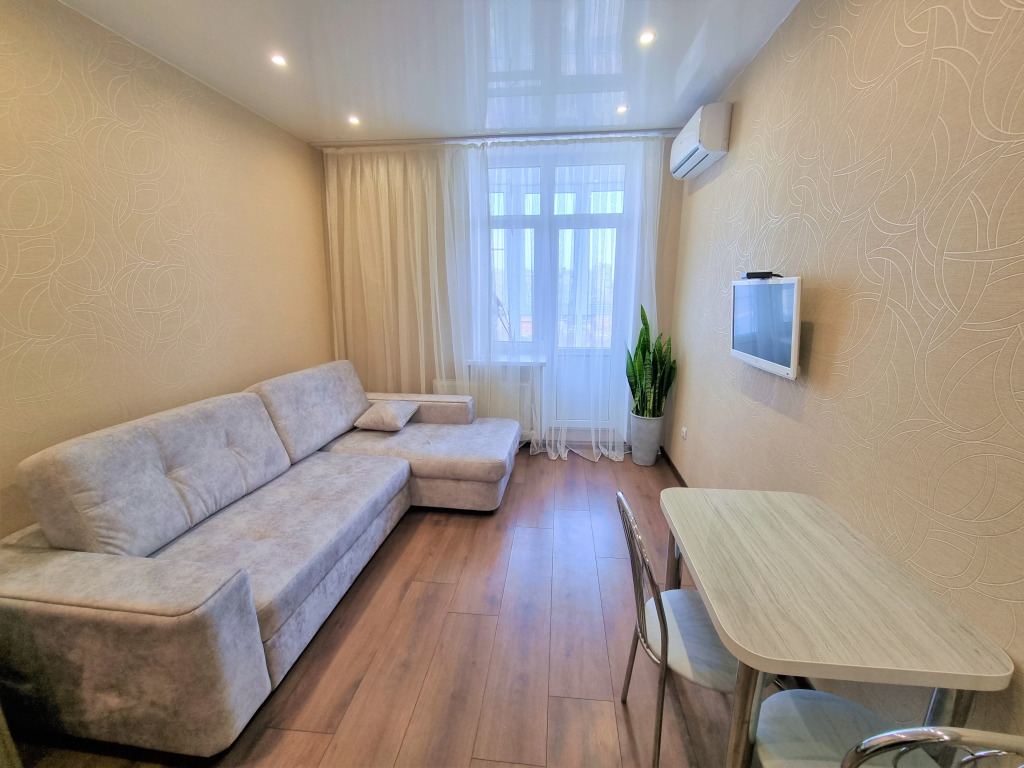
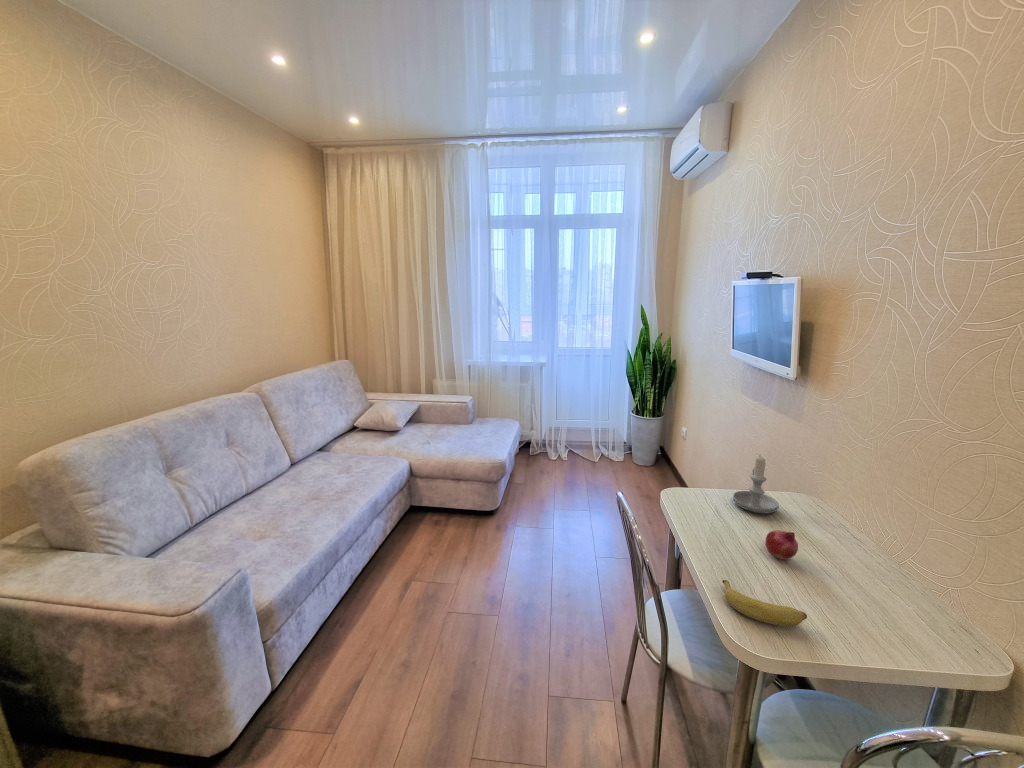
+ candle [732,453,780,515]
+ fruit [764,529,799,560]
+ banana [721,579,808,627]
